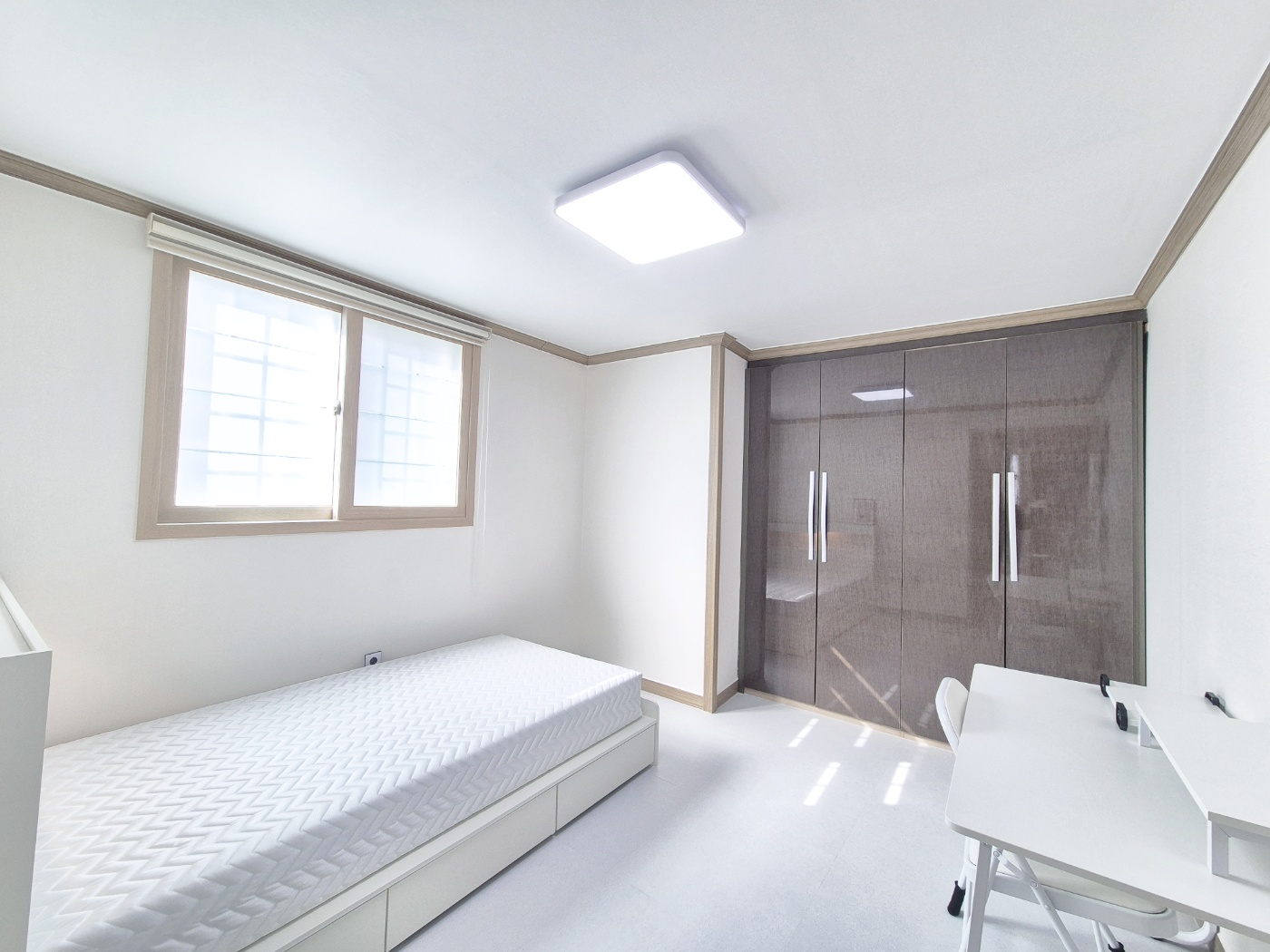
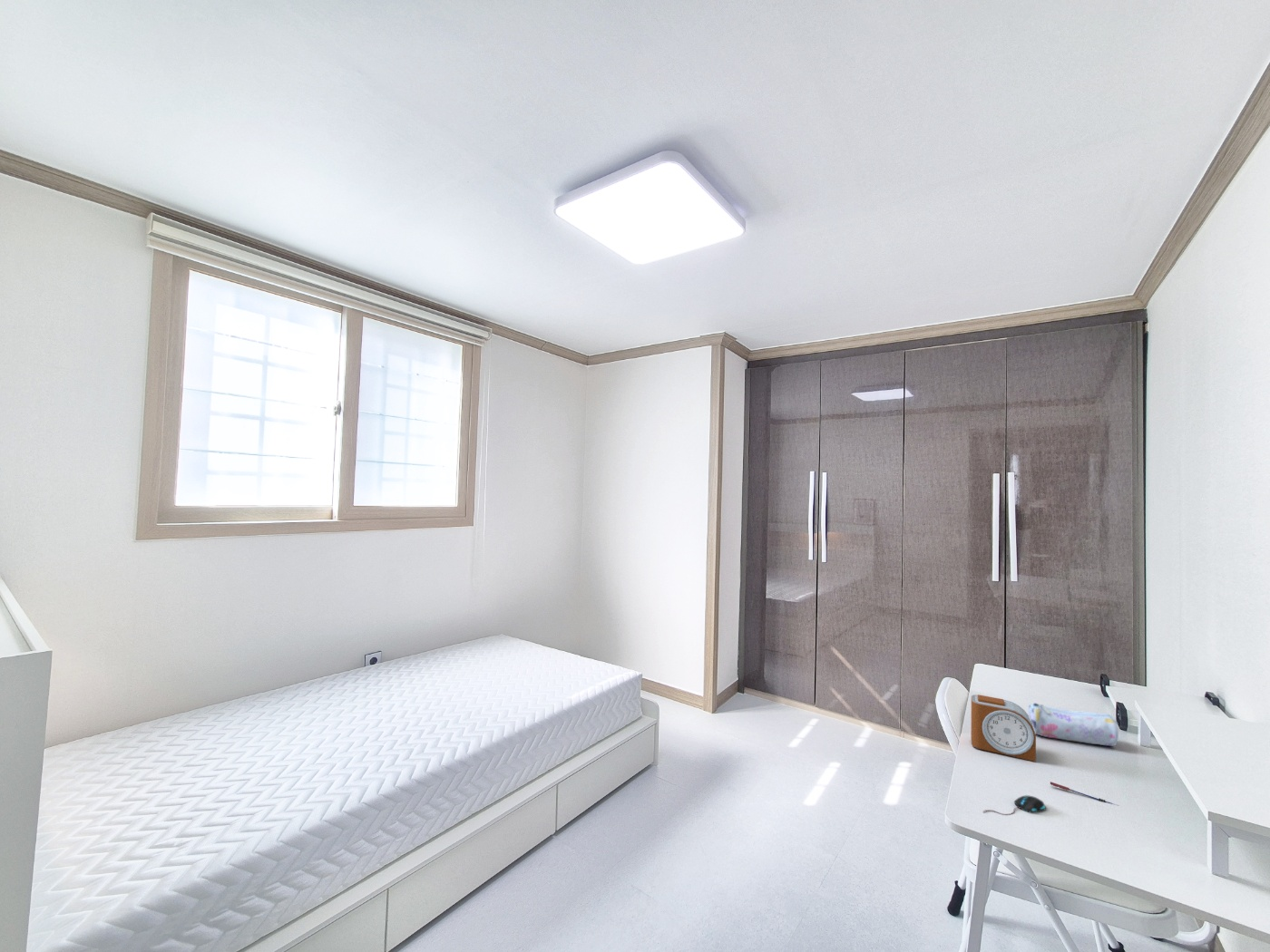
+ pen [1050,782,1120,806]
+ mouse [982,794,1046,816]
+ alarm clock [971,694,1037,763]
+ pencil case [1028,702,1119,747]
